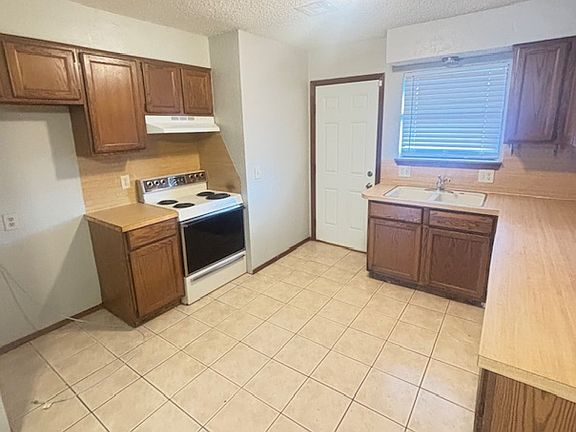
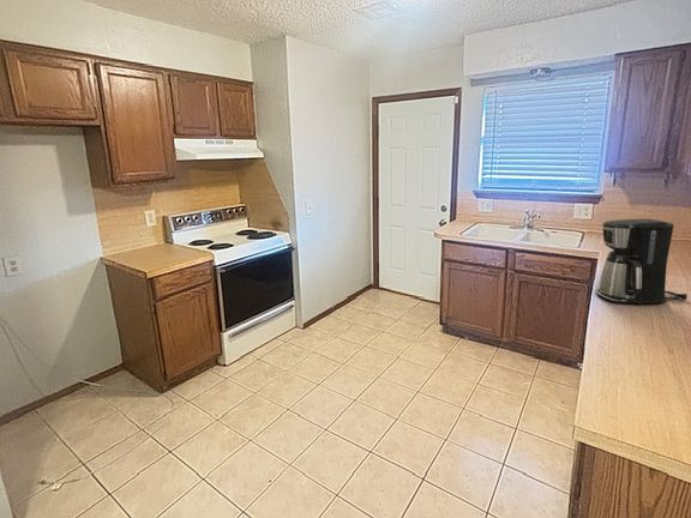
+ coffee maker [594,218,689,306]
